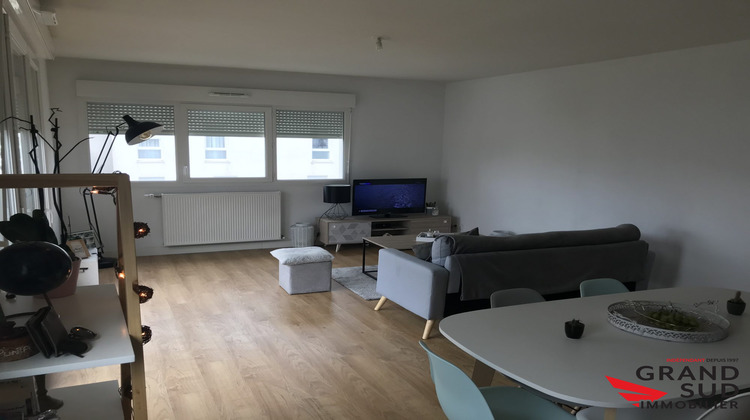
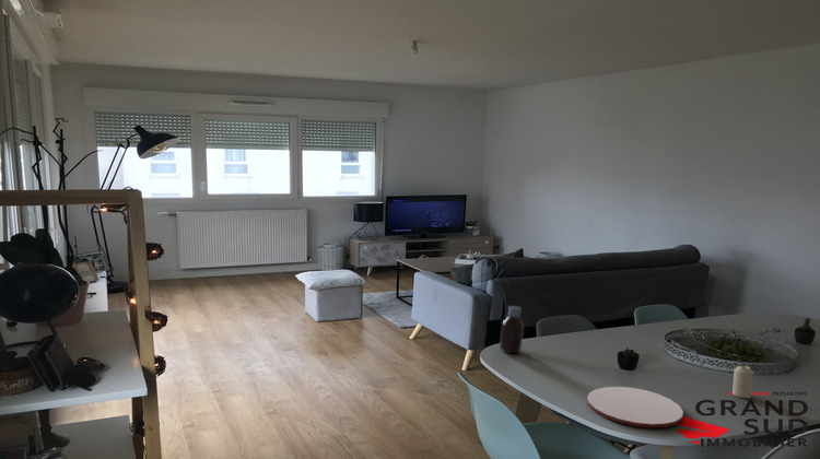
+ bottle [499,305,525,354]
+ plate [586,386,684,428]
+ candle [731,364,754,399]
